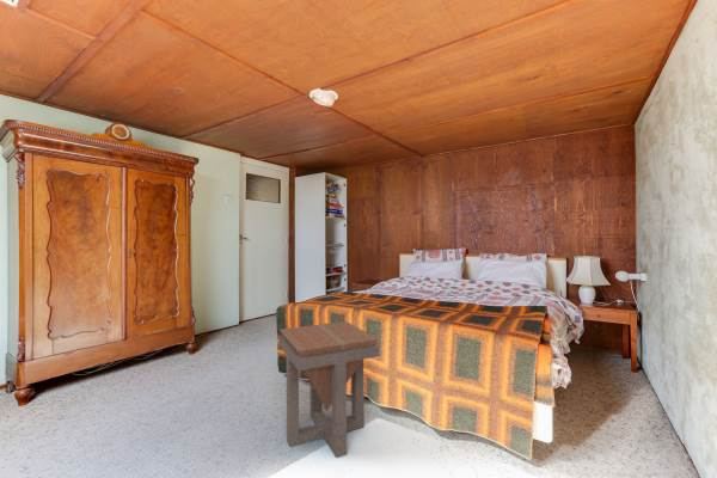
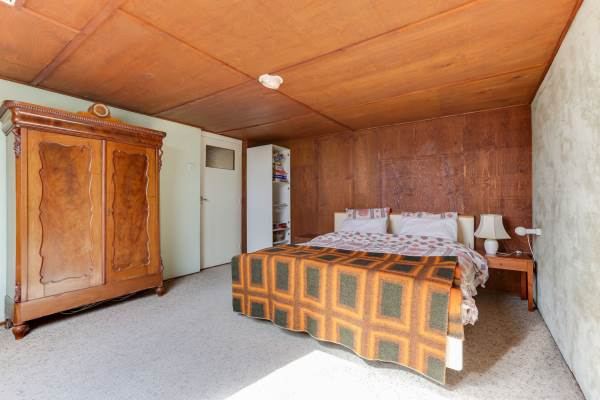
- side table [277,320,380,459]
